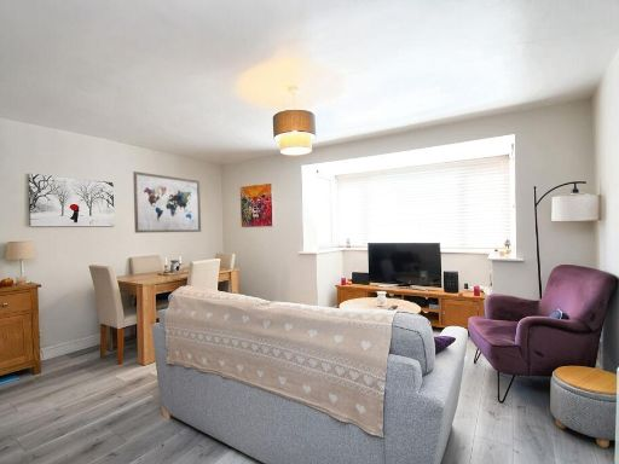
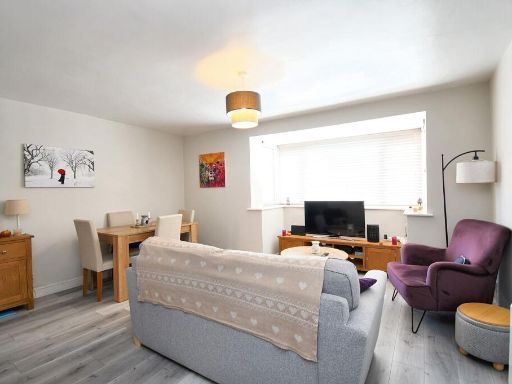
- wall art [132,170,202,234]
